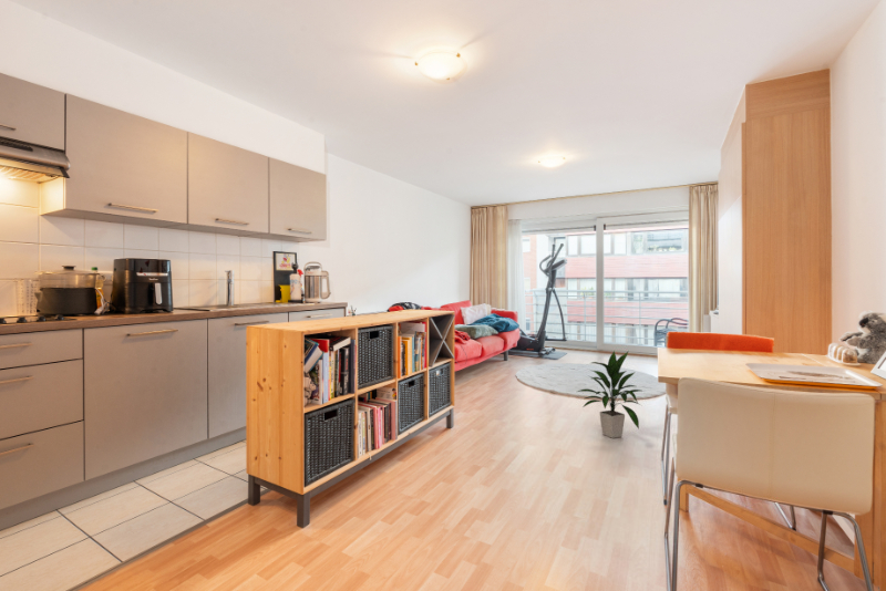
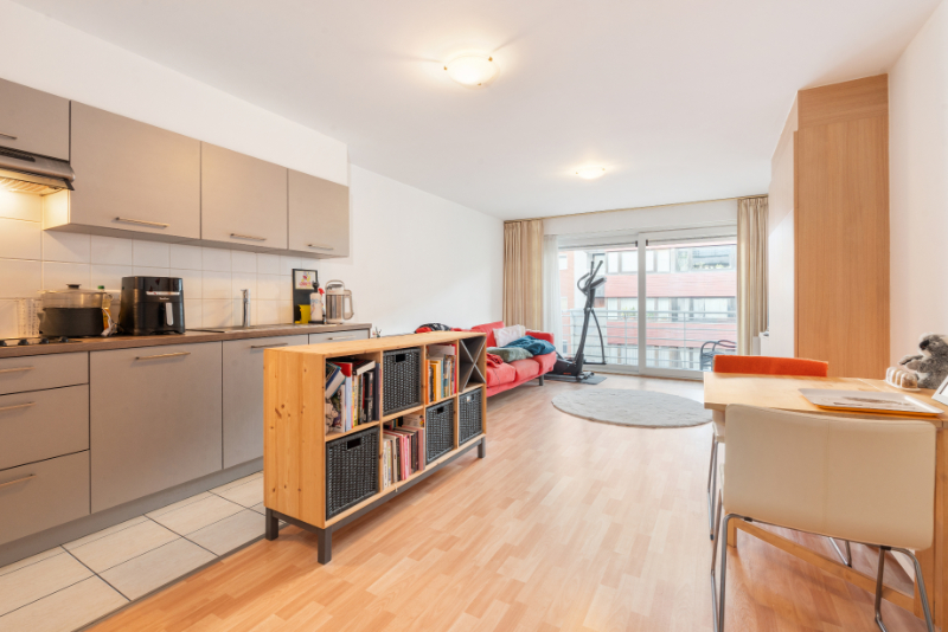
- indoor plant [577,350,643,439]
